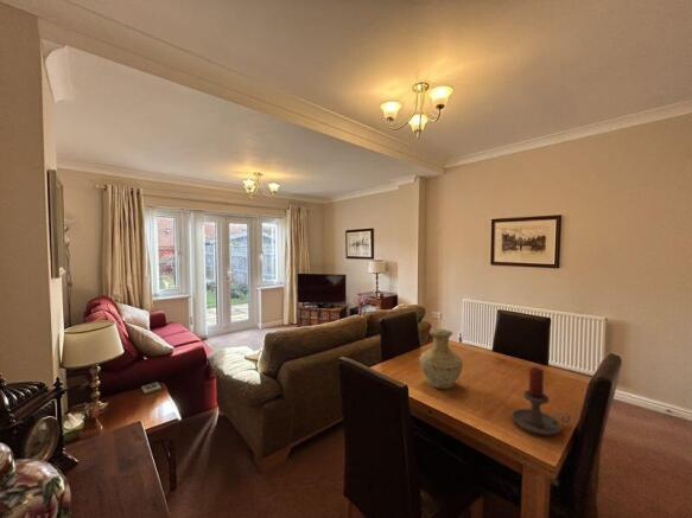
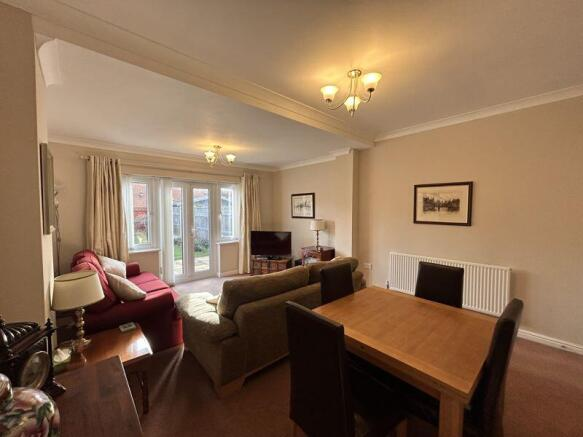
- vase [419,328,464,390]
- candle holder [510,366,572,436]
